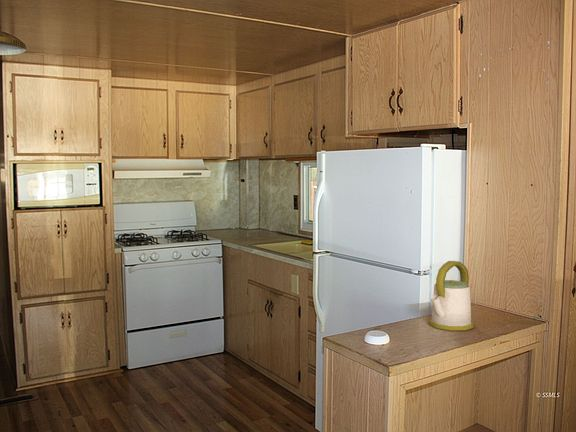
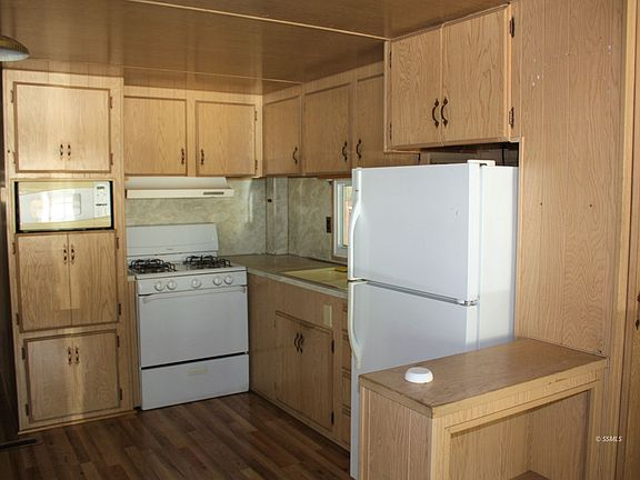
- kettle [428,260,474,332]
